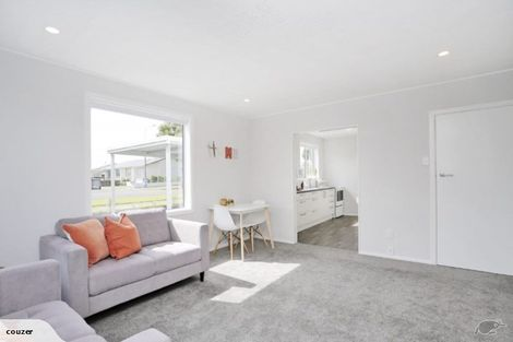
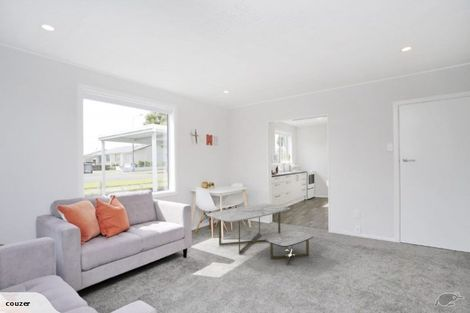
+ coffee table [205,203,314,266]
